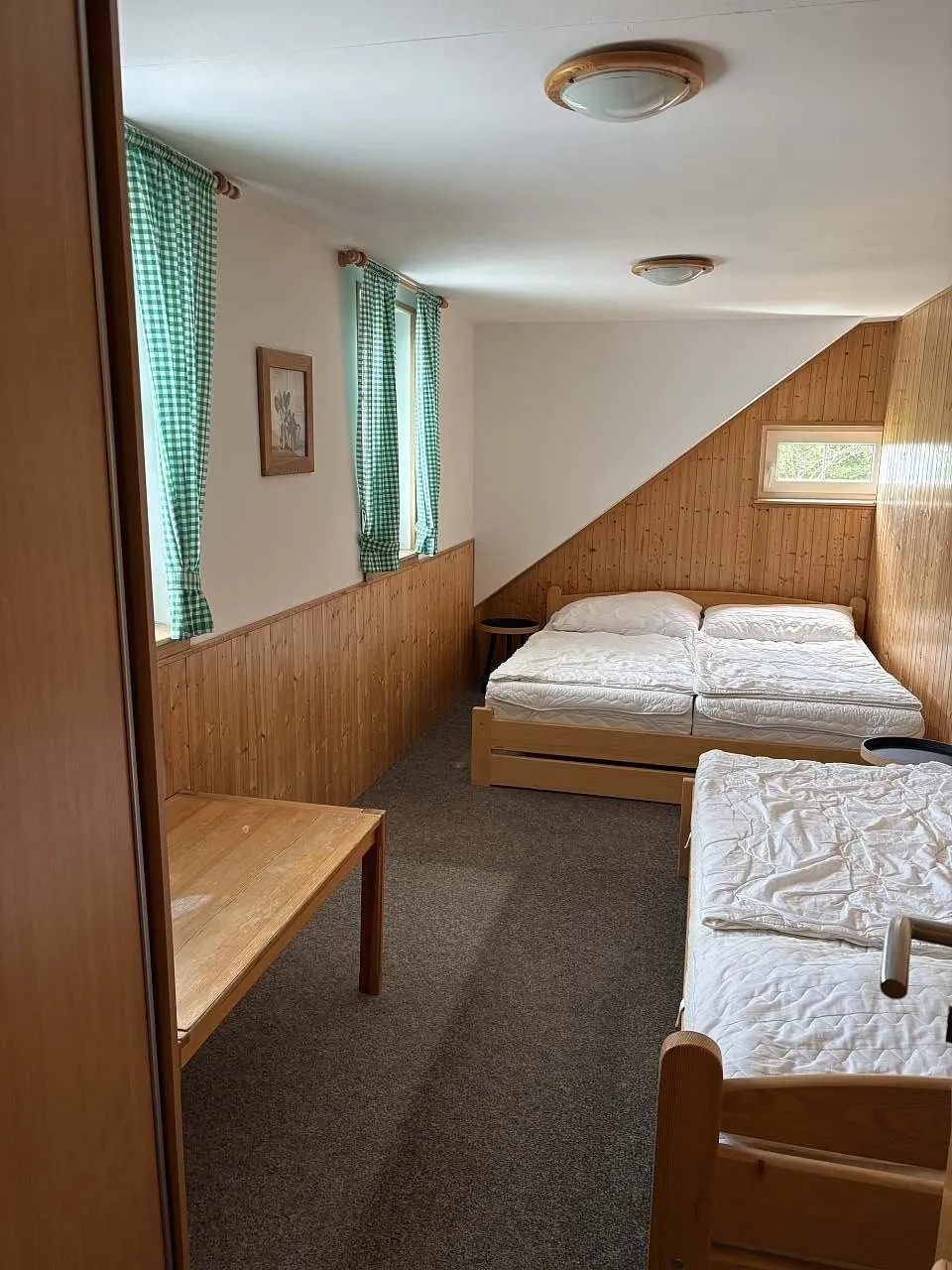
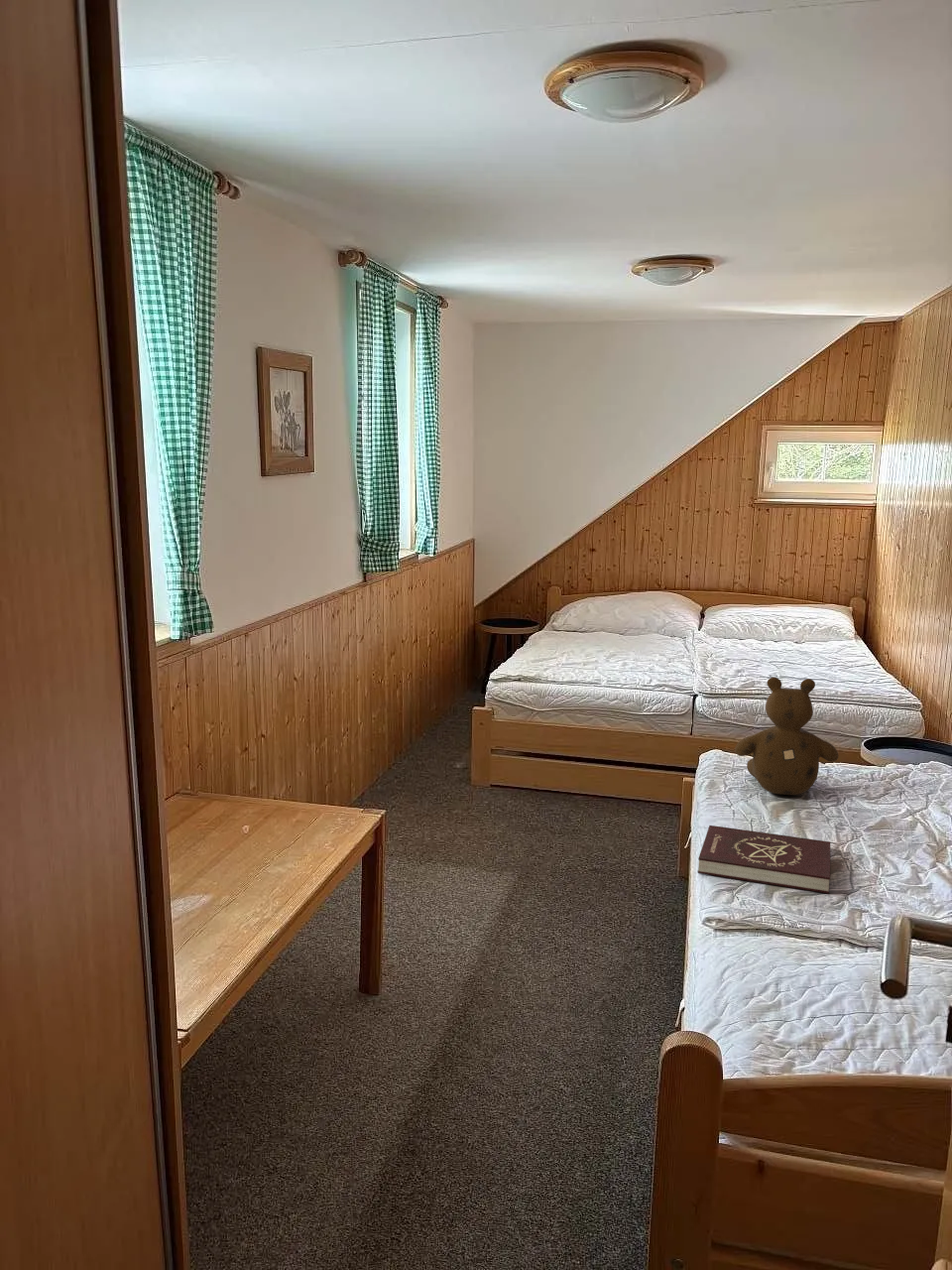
+ book [697,825,831,895]
+ teddy bear [734,676,840,796]
